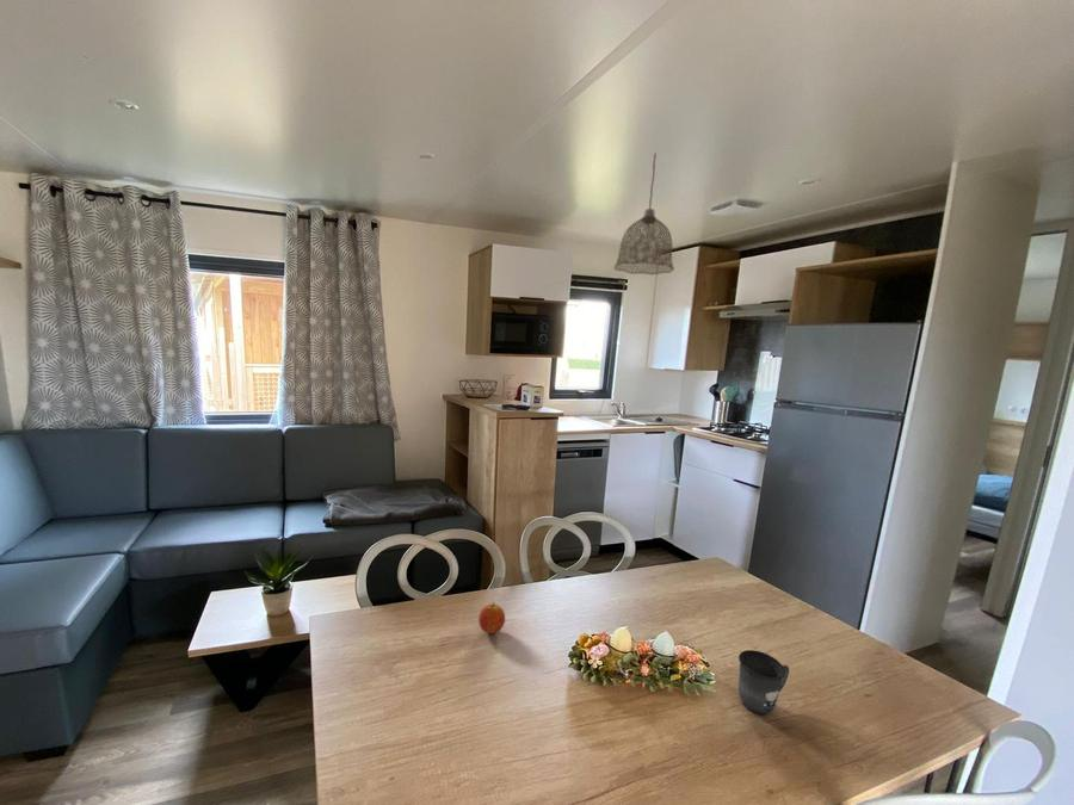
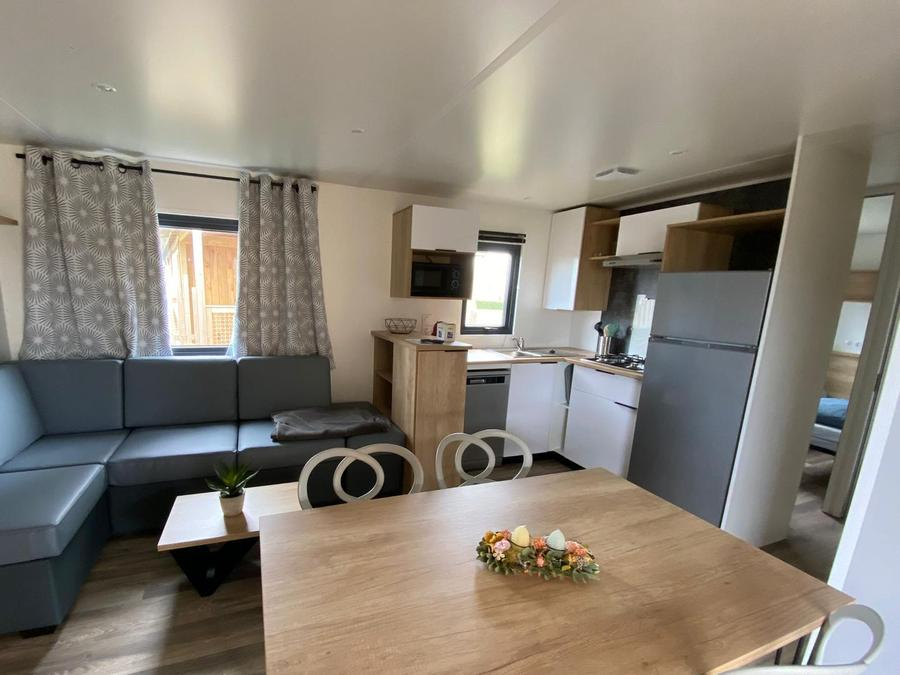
- fruit [477,601,506,634]
- mug [737,649,790,716]
- pendant lamp [612,153,675,275]
